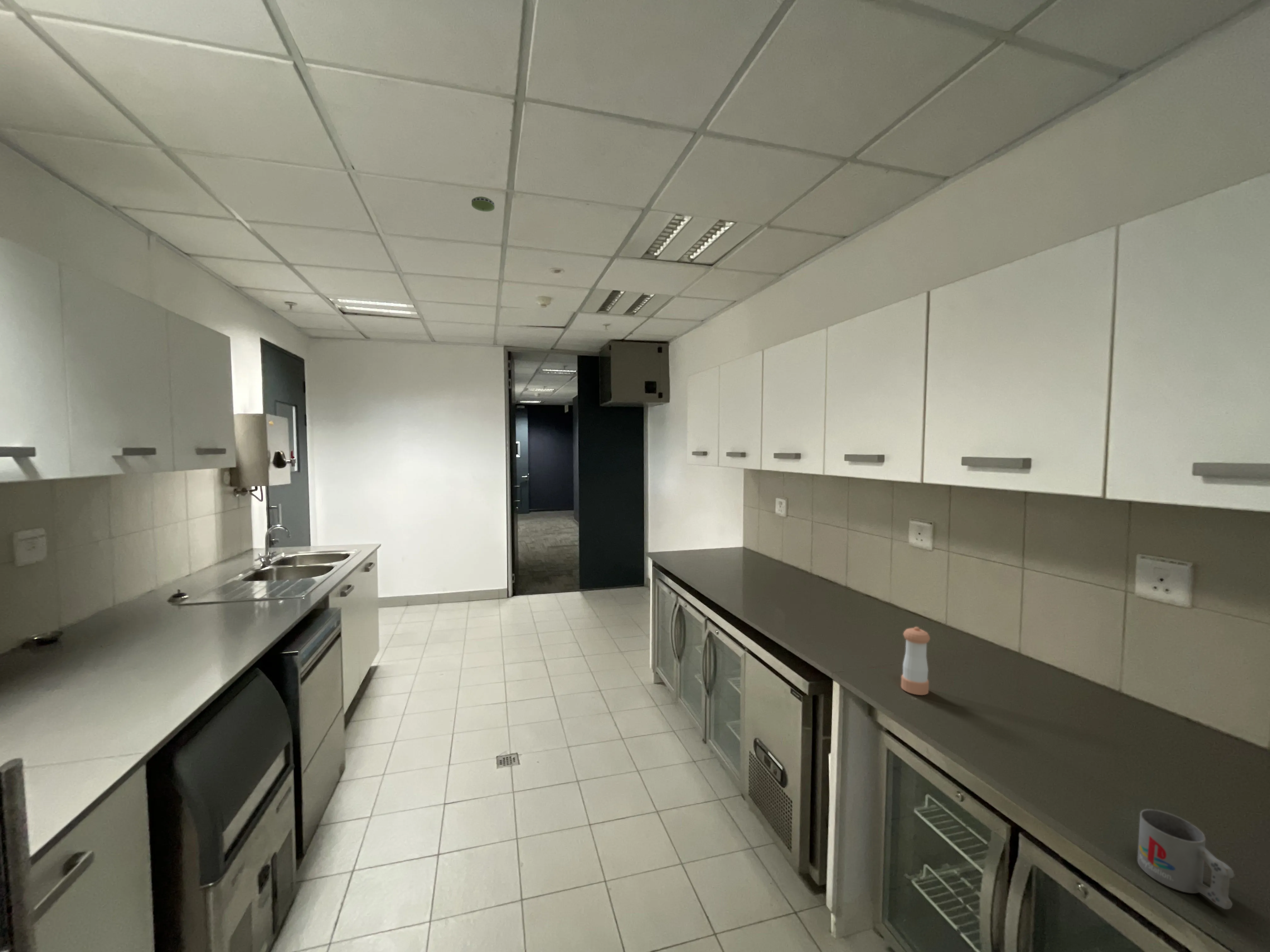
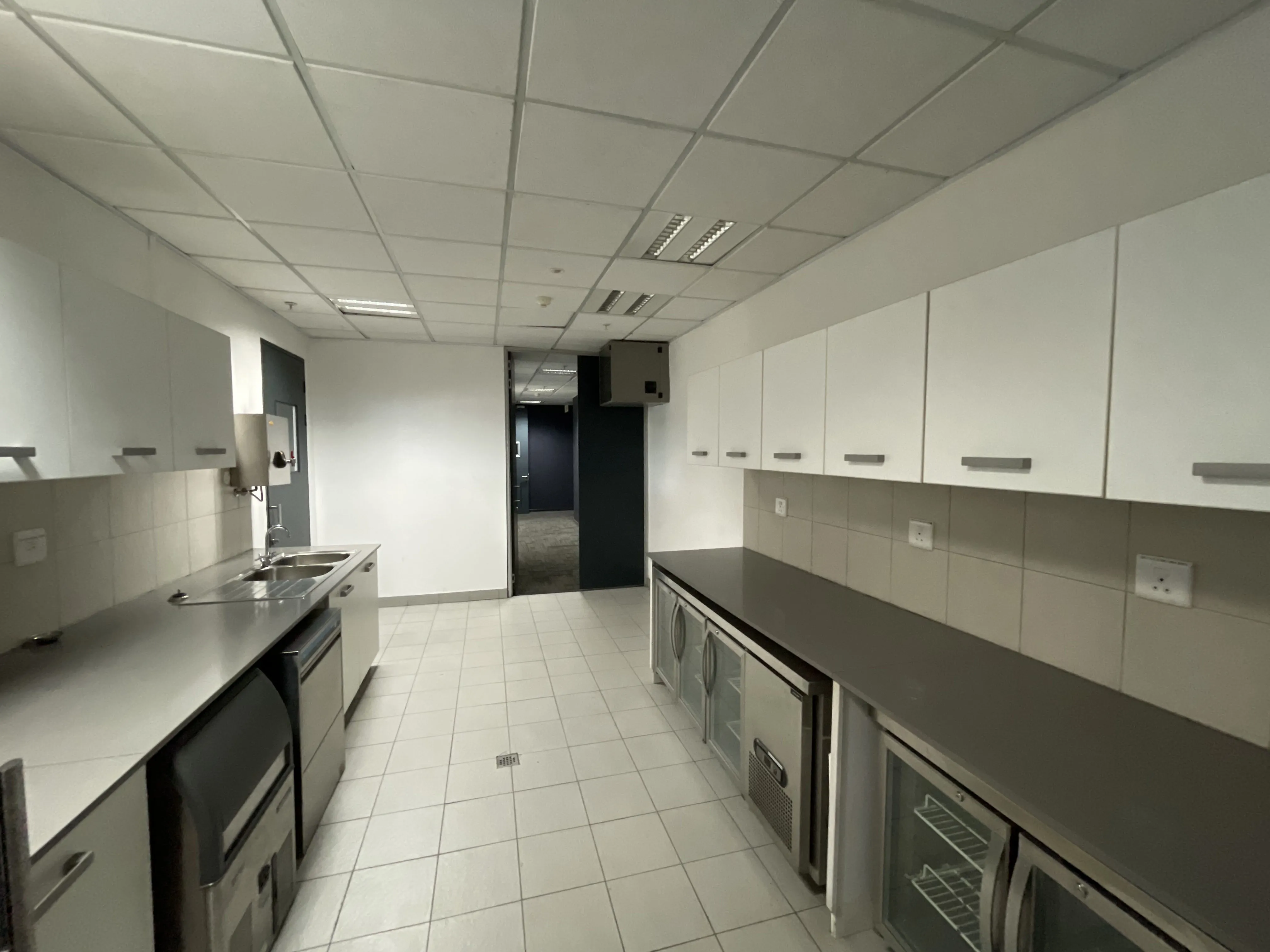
- pepper shaker [901,626,930,695]
- mug [1137,809,1234,910]
- smoke detector [471,196,495,212]
